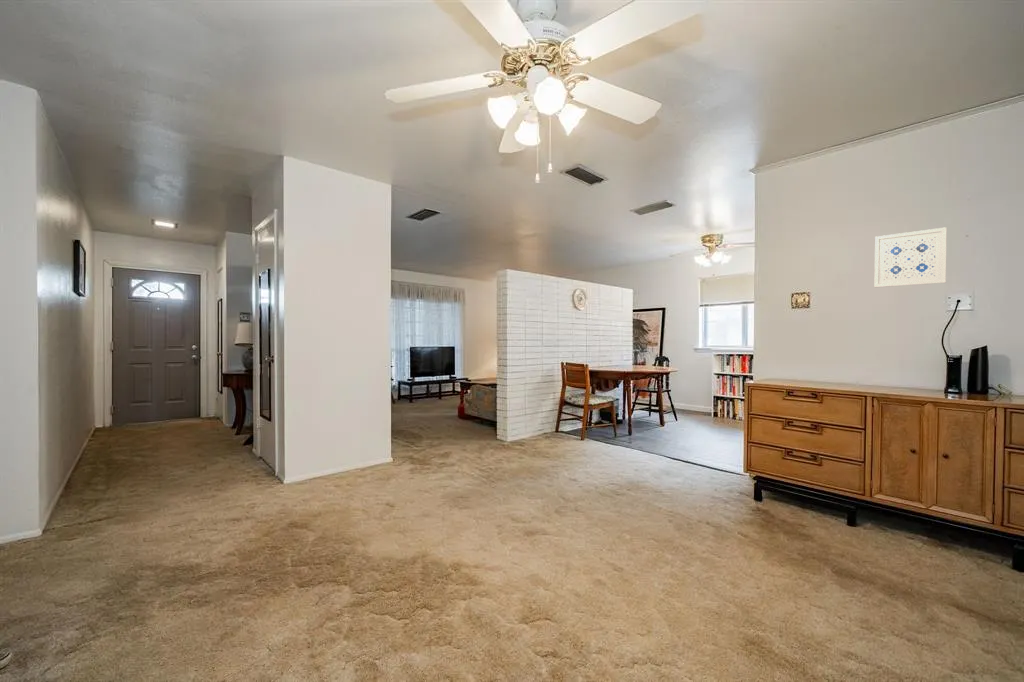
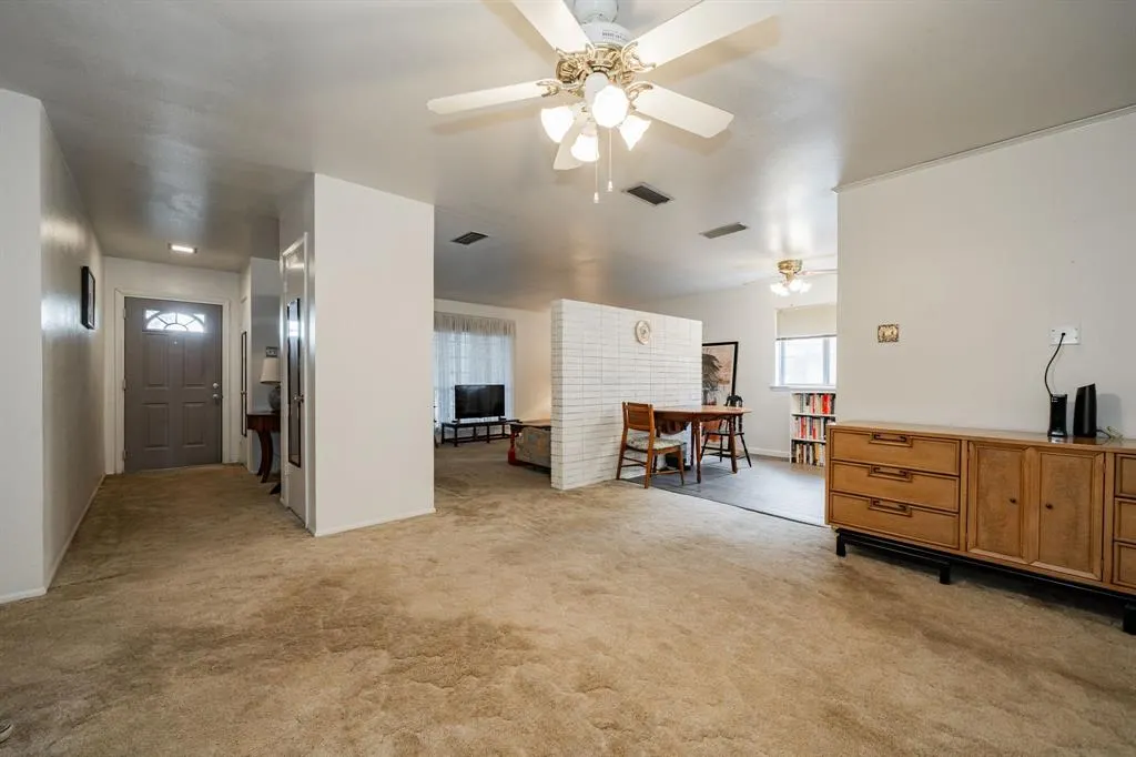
- wall art [874,226,948,288]
